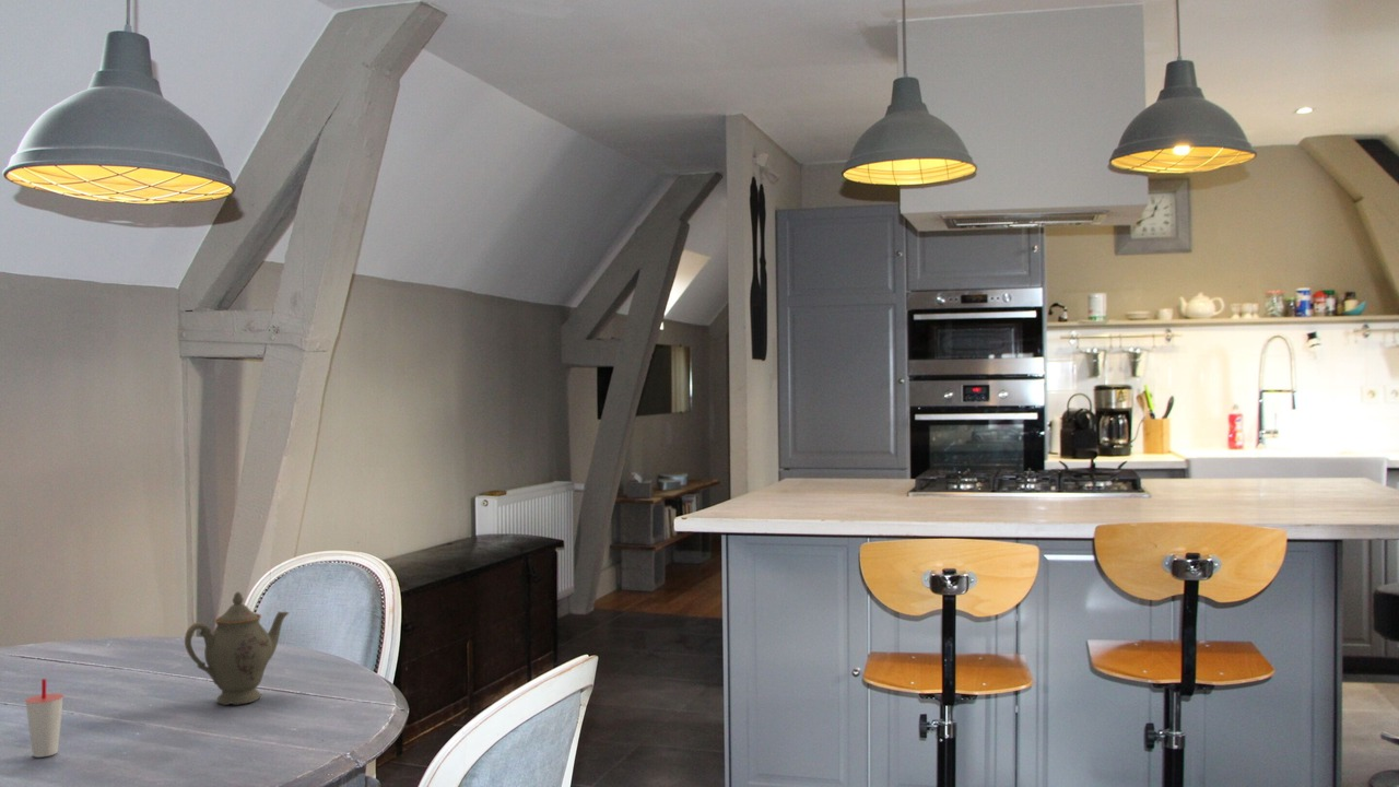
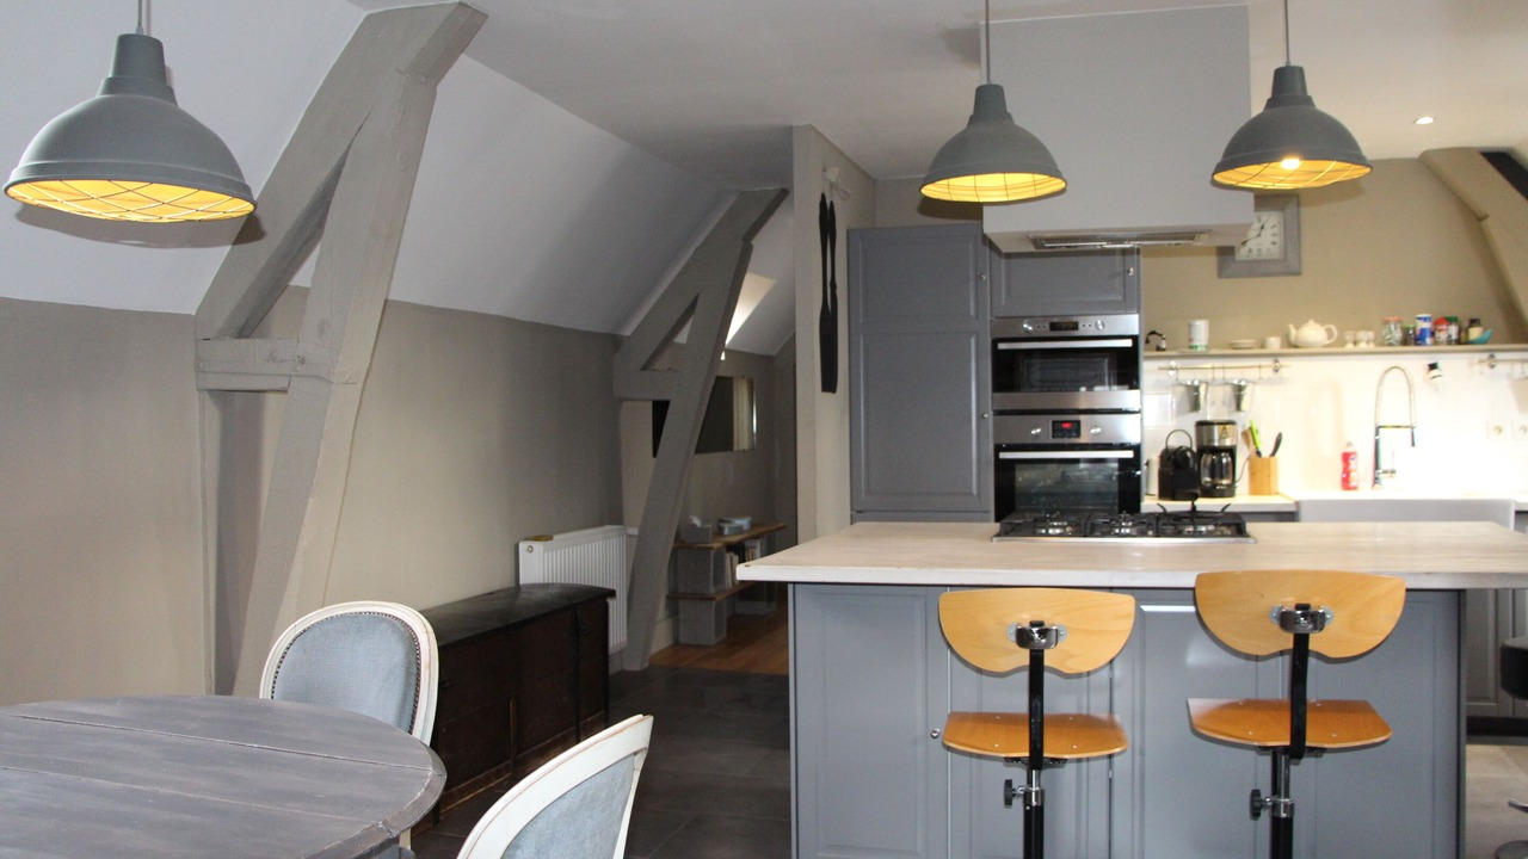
- cup [24,678,66,759]
- chinaware [184,590,291,706]
